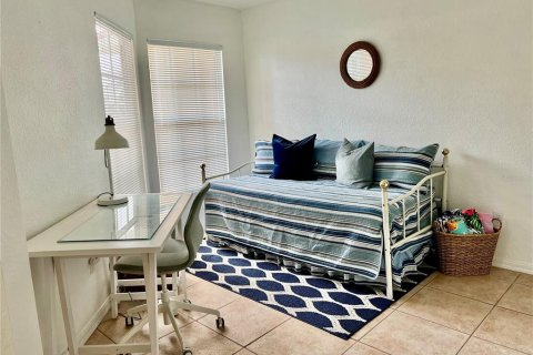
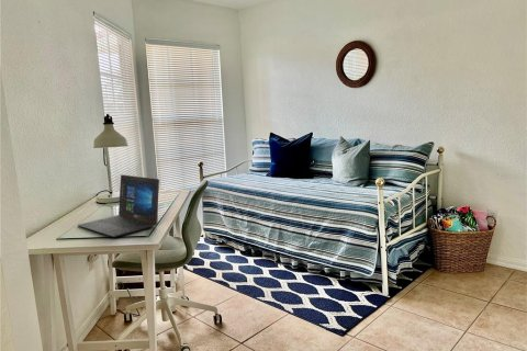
+ laptop [77,173,160,238]
